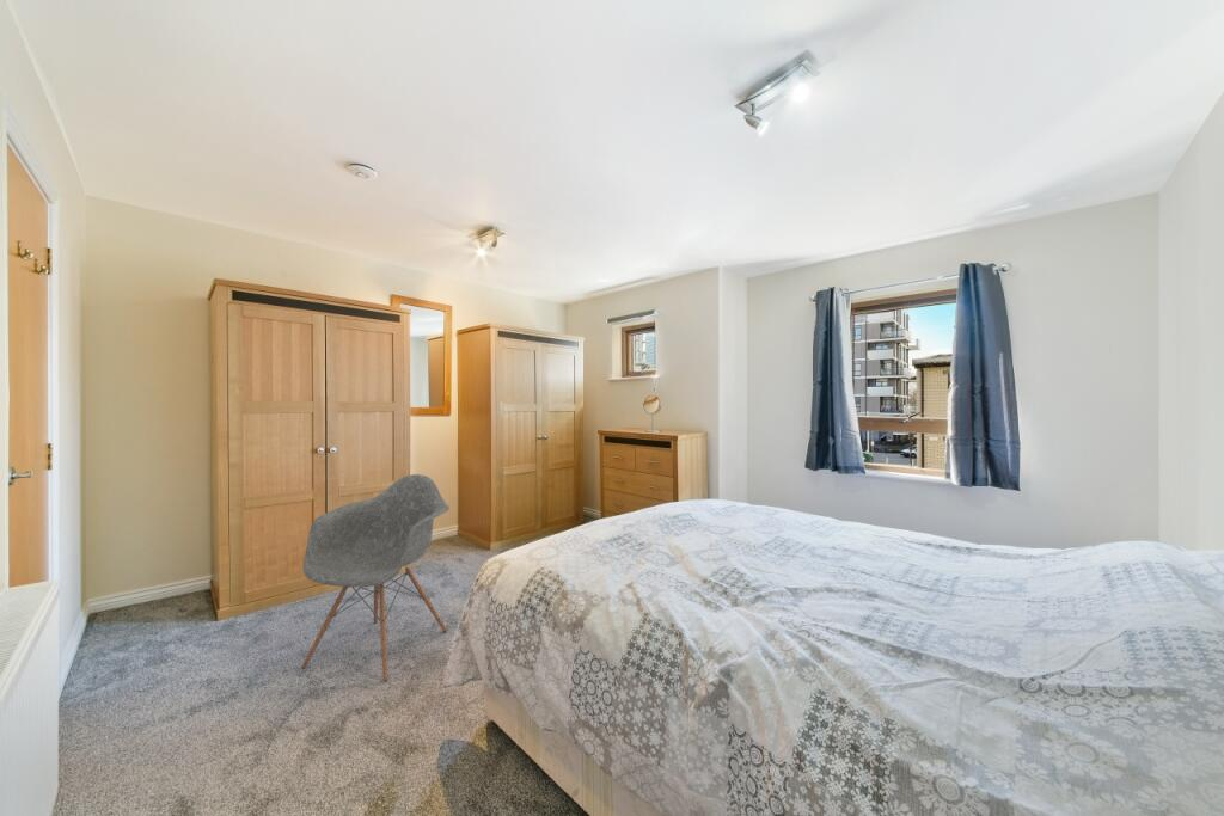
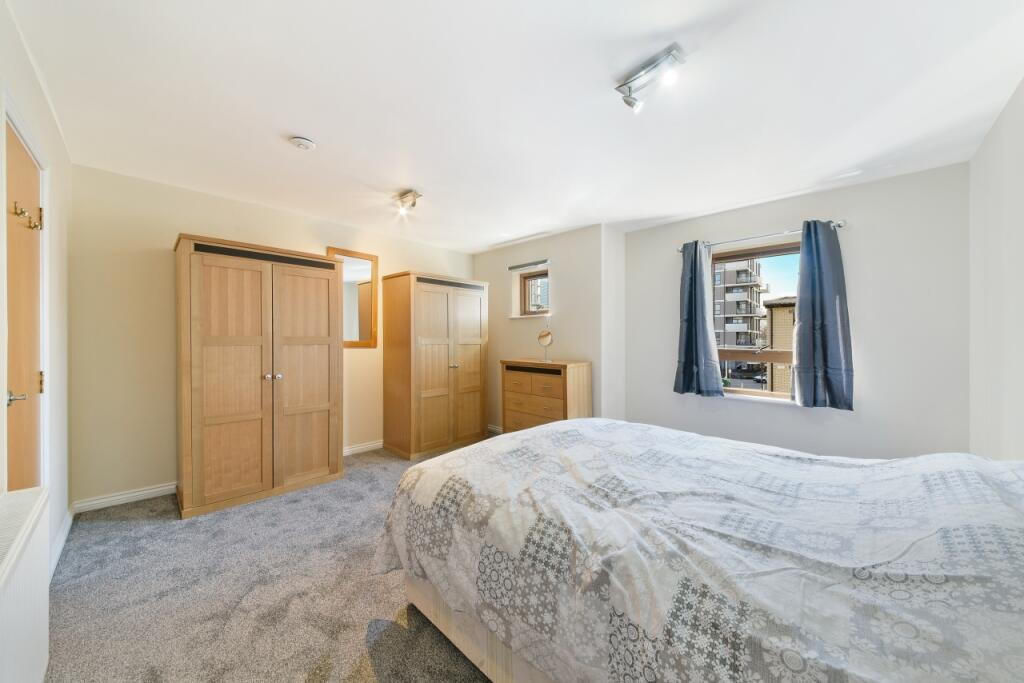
- armchair [301,473,451,682]
